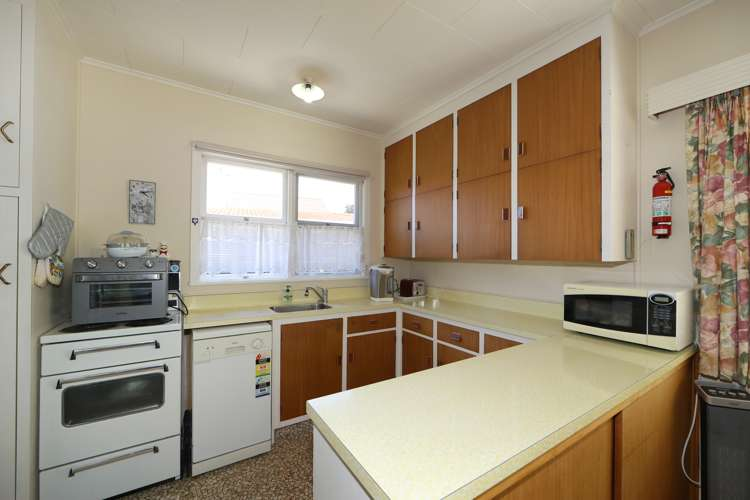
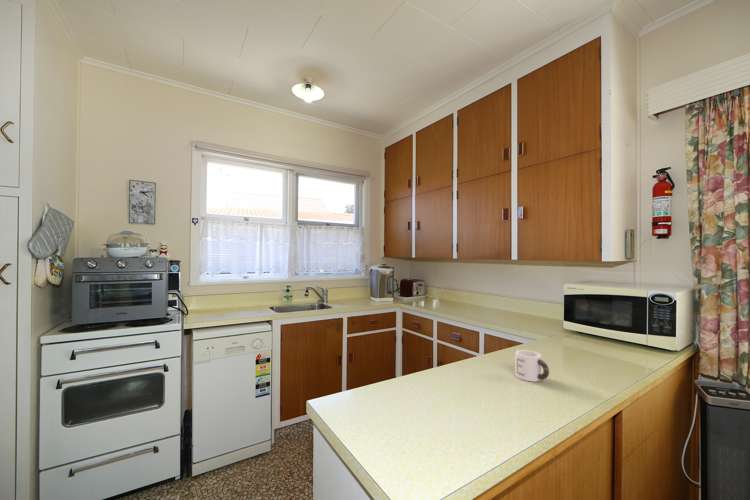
+ mug [514,349,550,383]
